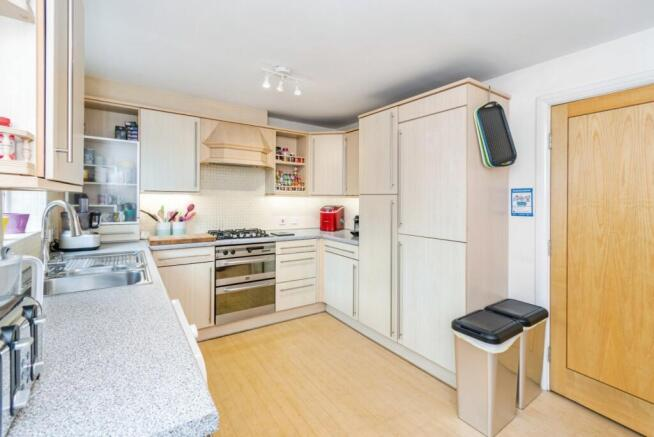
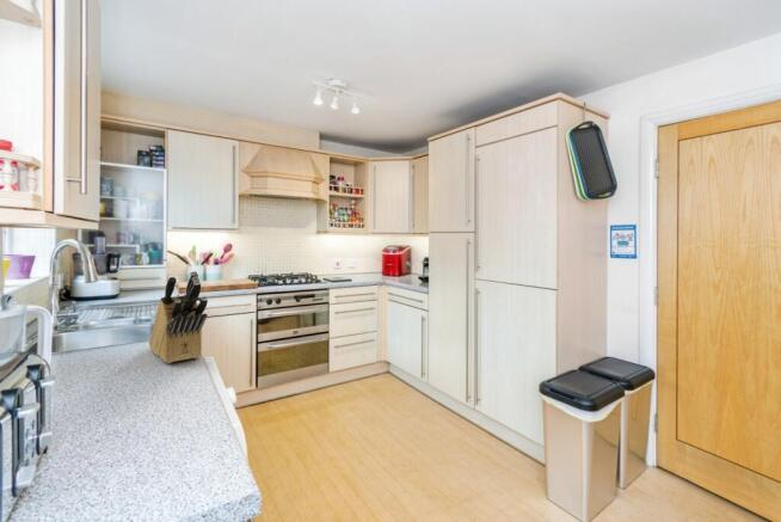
+ knife block [148,270,209,364]
